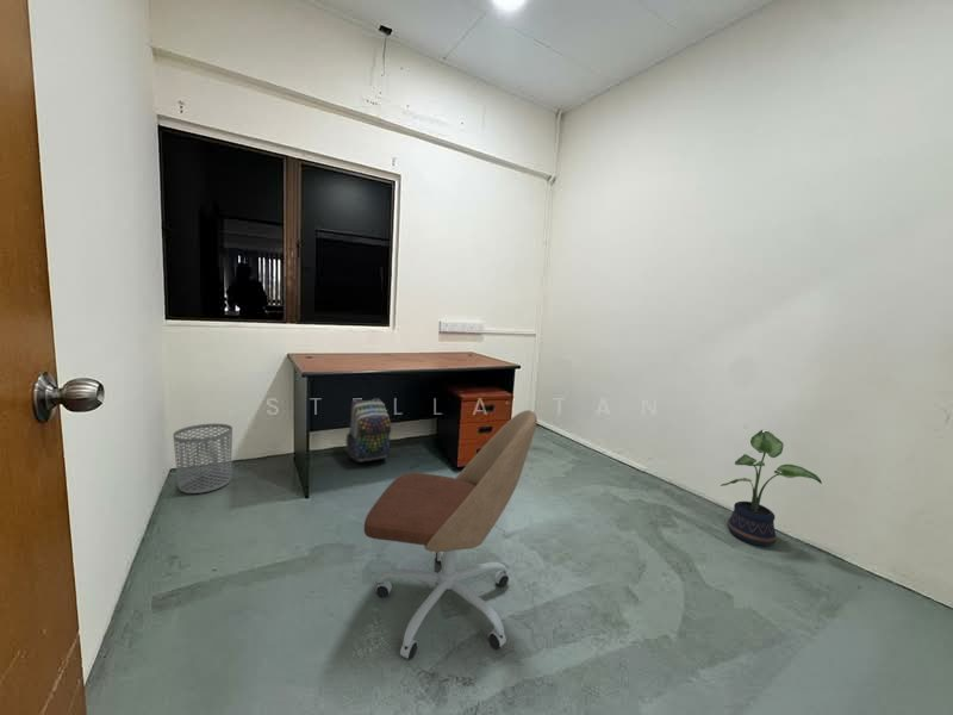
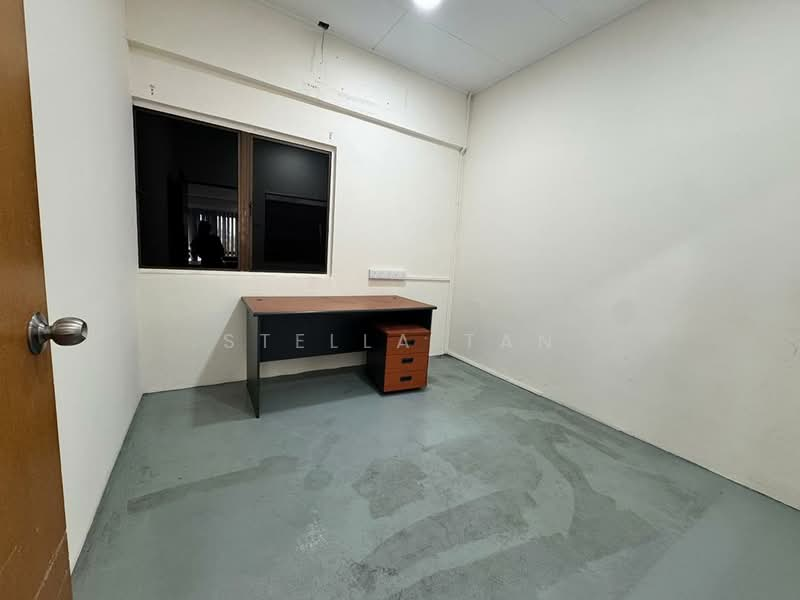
- office chair [363,409,538,660]
- waste bin [172,423,233,495]
- backpack [344,397,392,464]
- potted plant [720,429,823,547]
